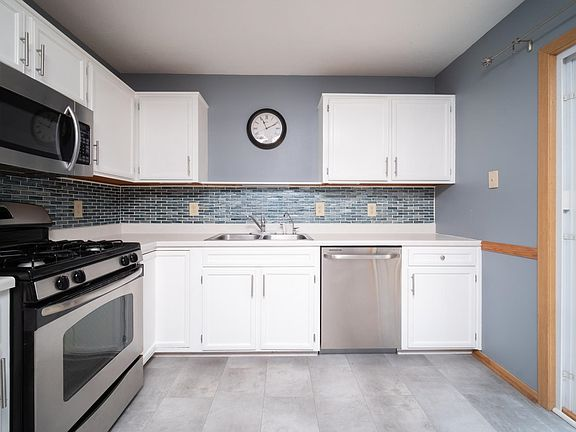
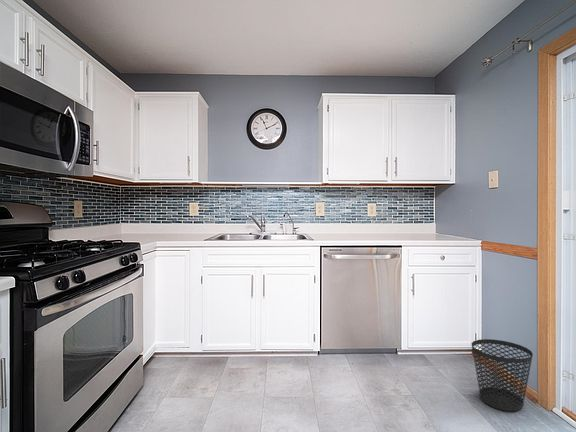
+ wastebasket [471,338,534,412]
